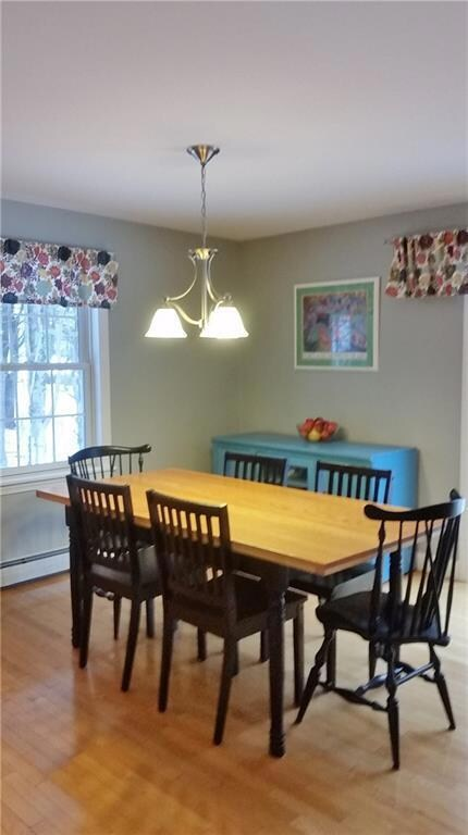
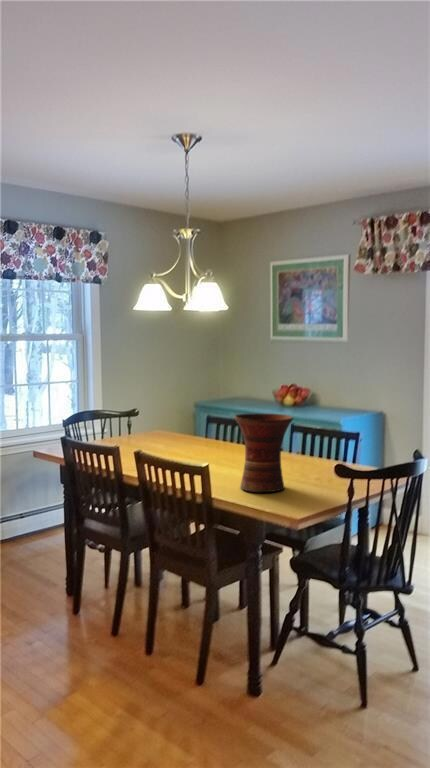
+ vase [233,413,294,493]
